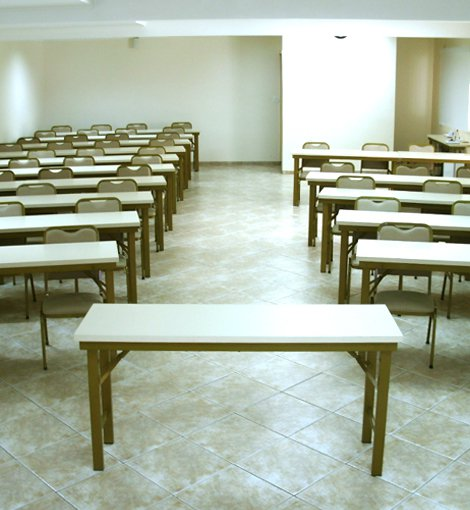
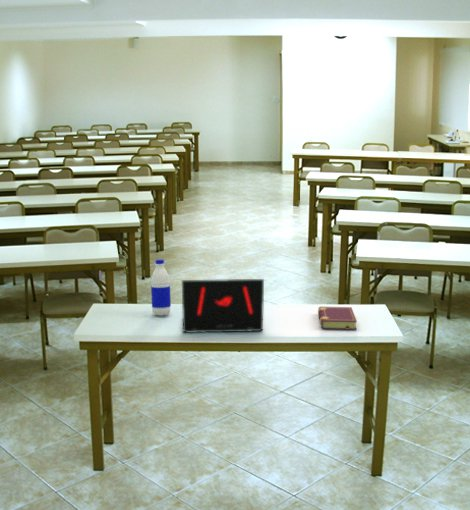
+ water bottle [150,259,172,316]
+ laptop [181,278,265,334]
+ book [317,306,358,331]
